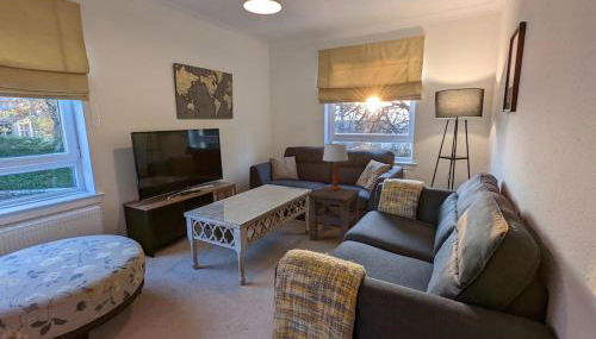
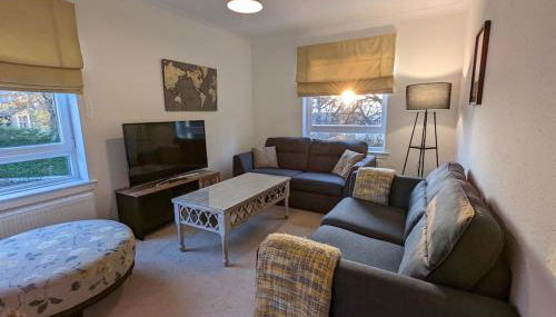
- side table [306,186,361,245]
- table lamp [322,143,349,192]
